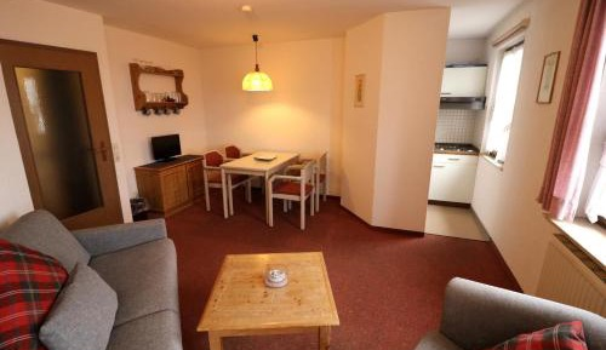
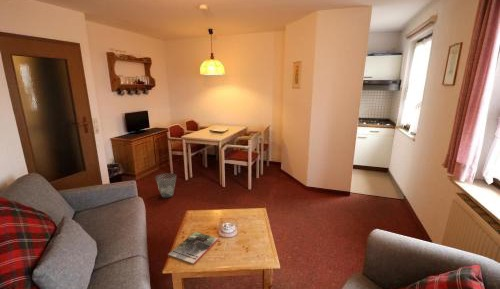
+ magazine [167,231,219,265]
+ waste basket [154,172,178,199]
